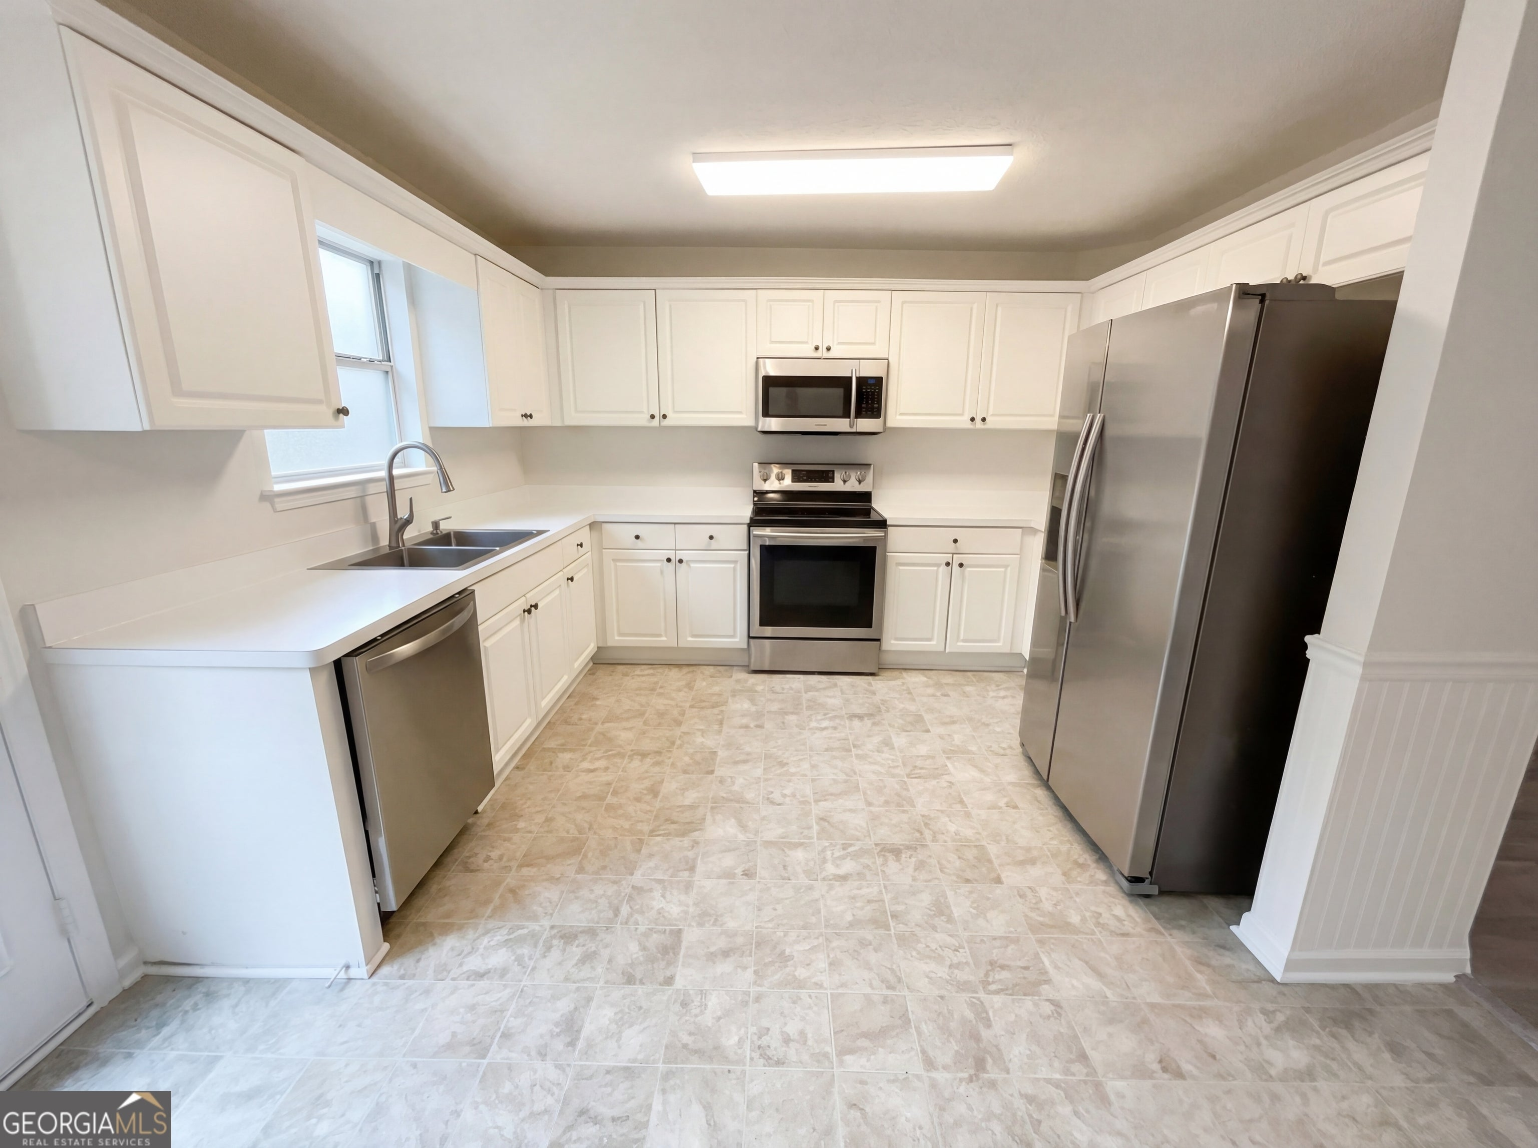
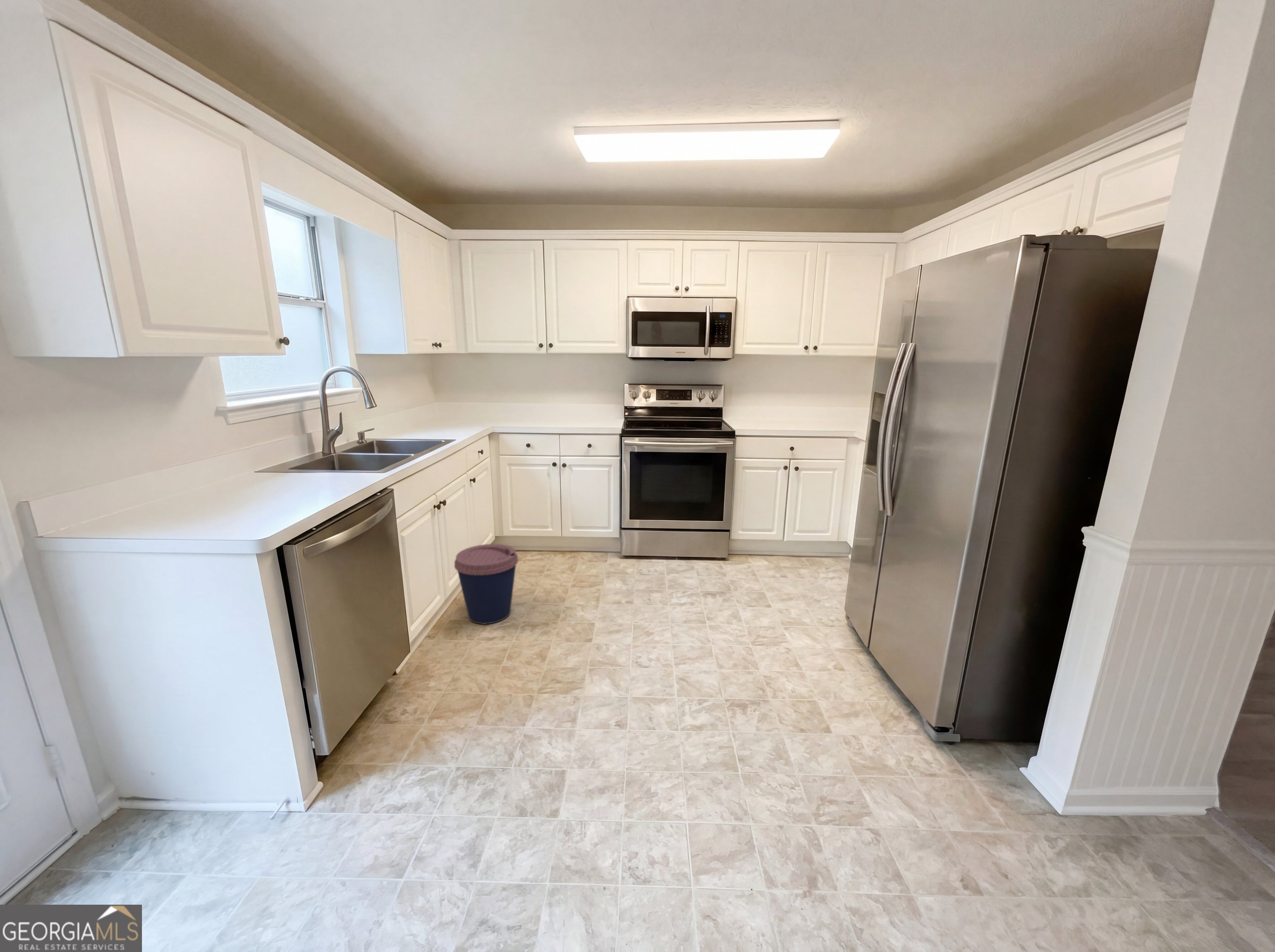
+ coffee cup [454,544,519,625]
